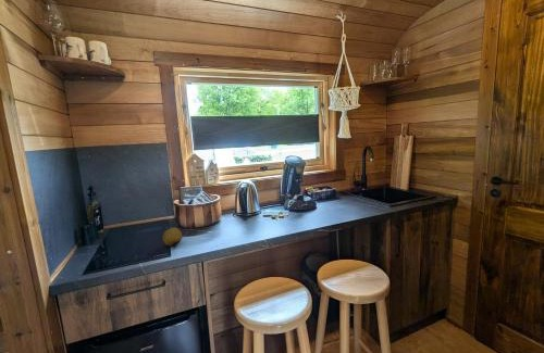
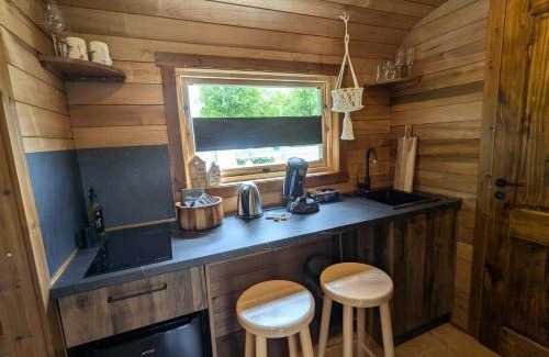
- fruit [161,227,183,248]
